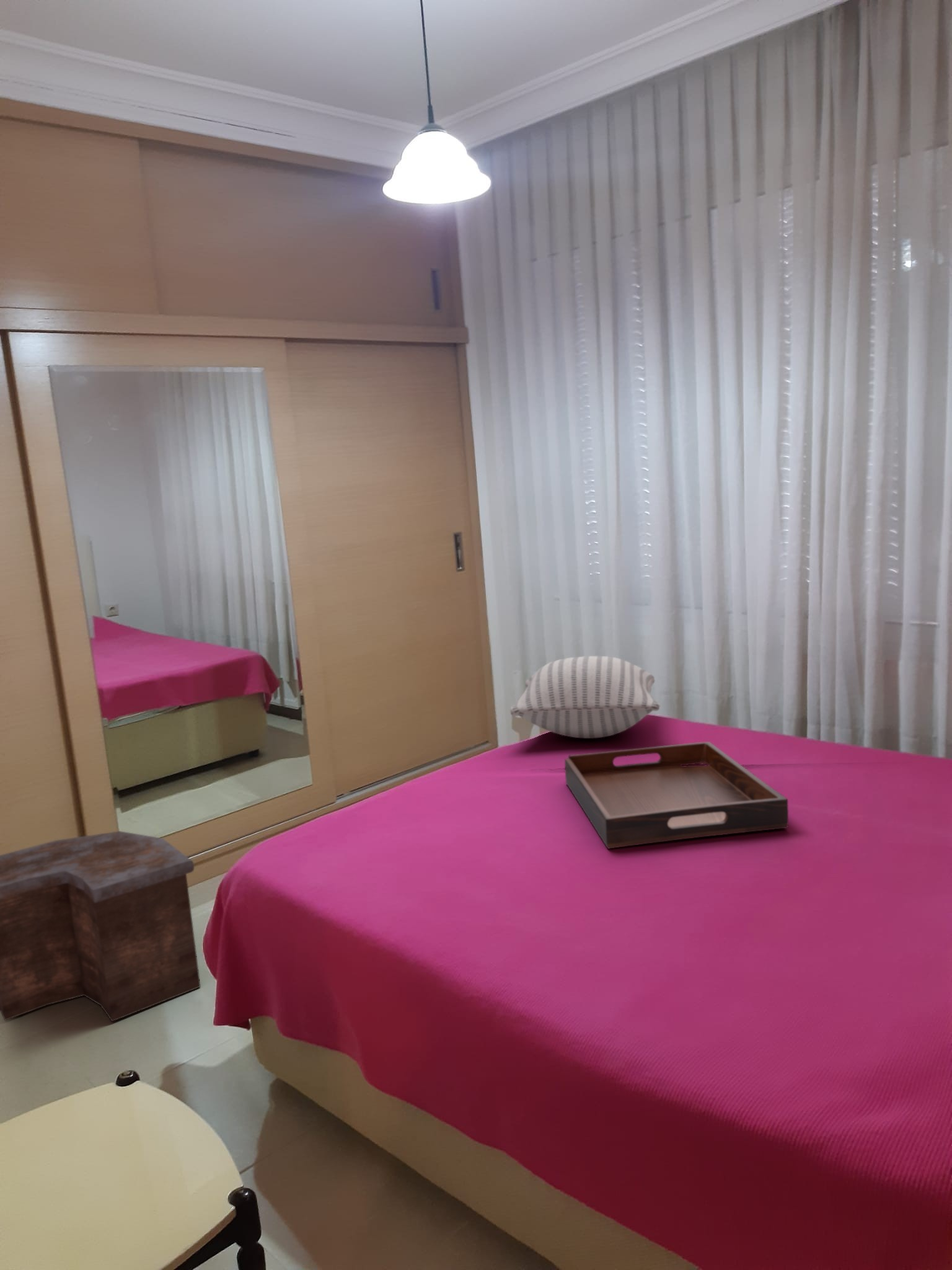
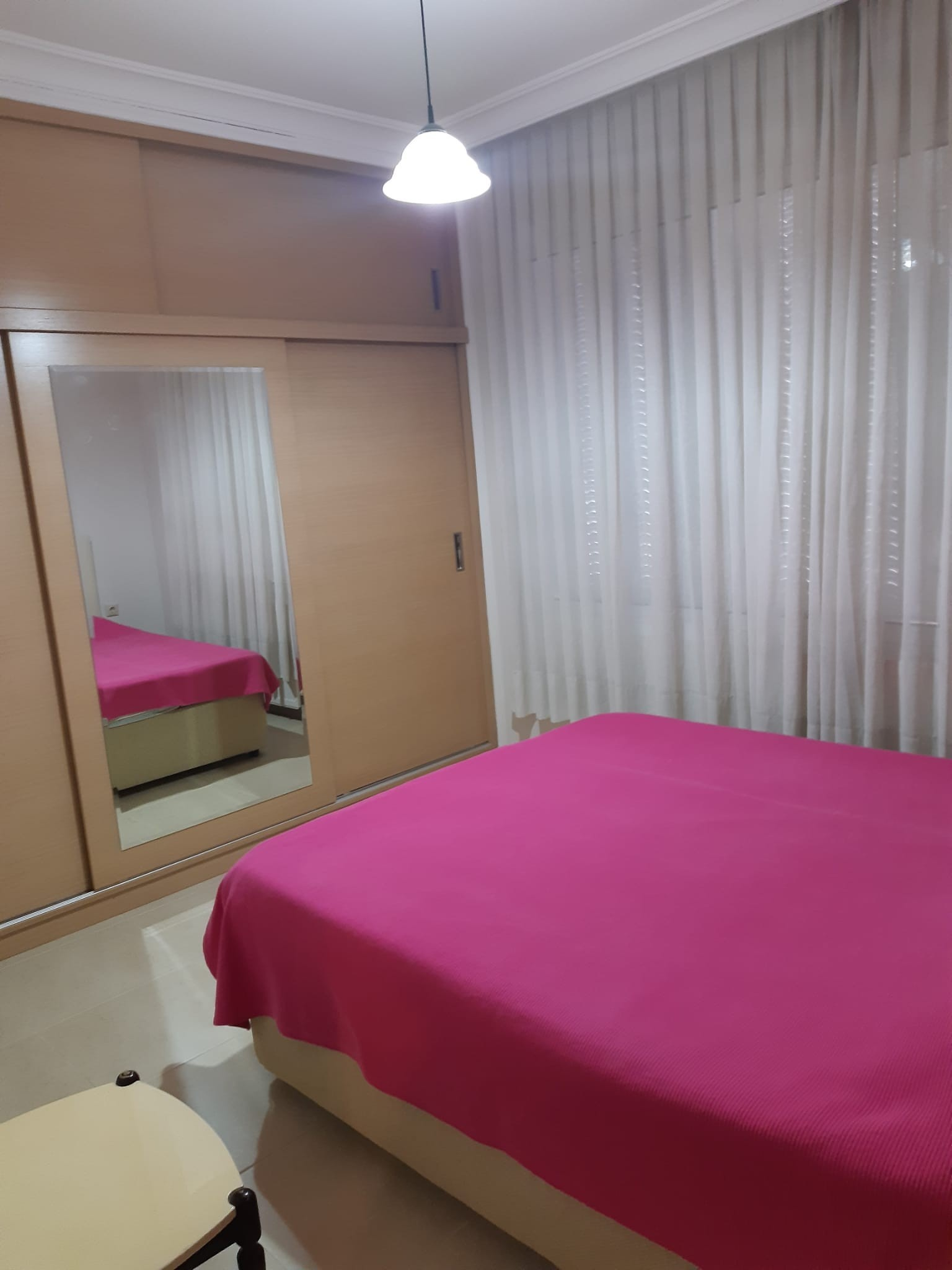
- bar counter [0,830,201,1023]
- serving tray [564,741,789,850]
- pillow [509,655,661,739]
